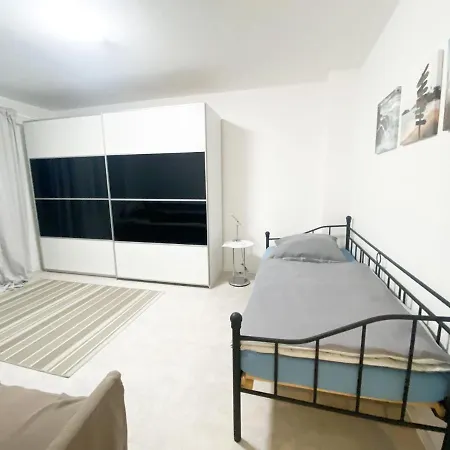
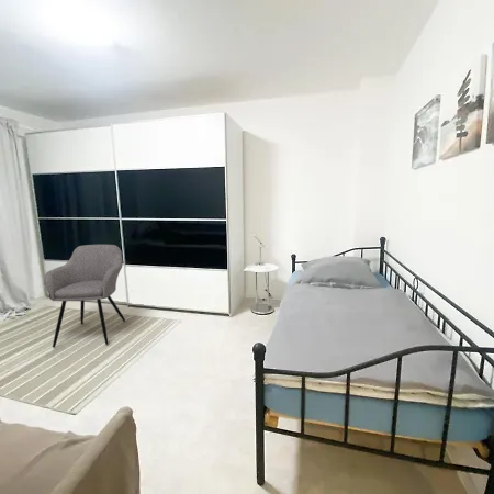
+ armchair [43,244,126,348]
